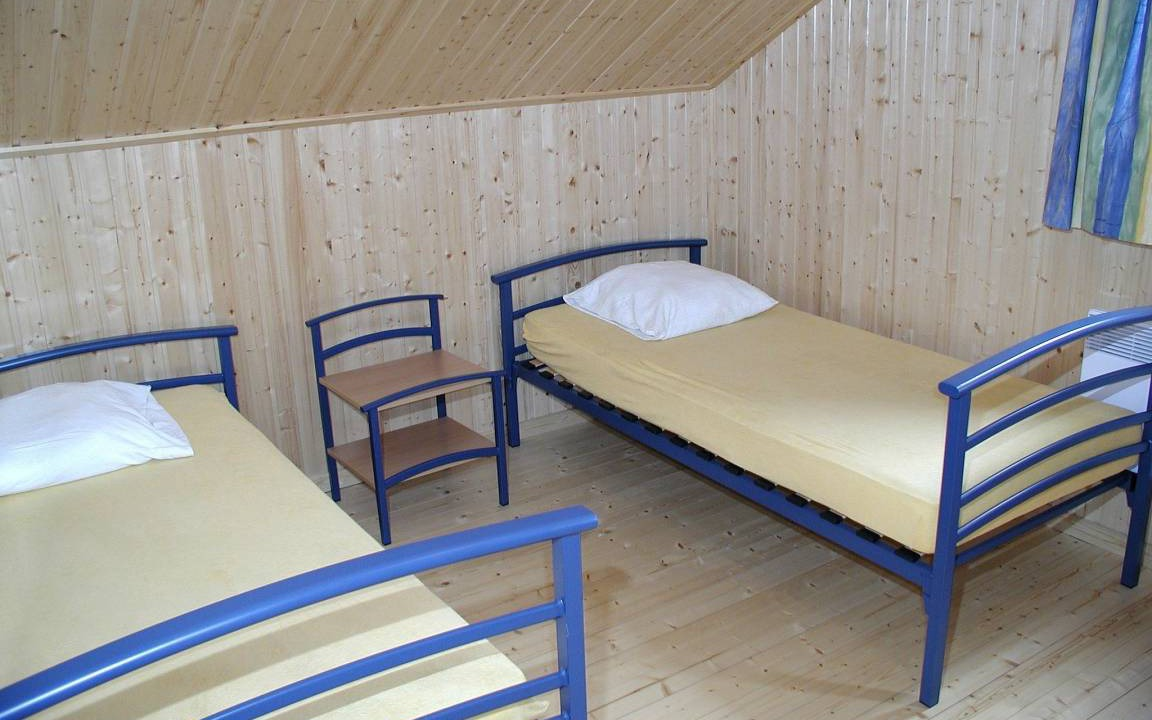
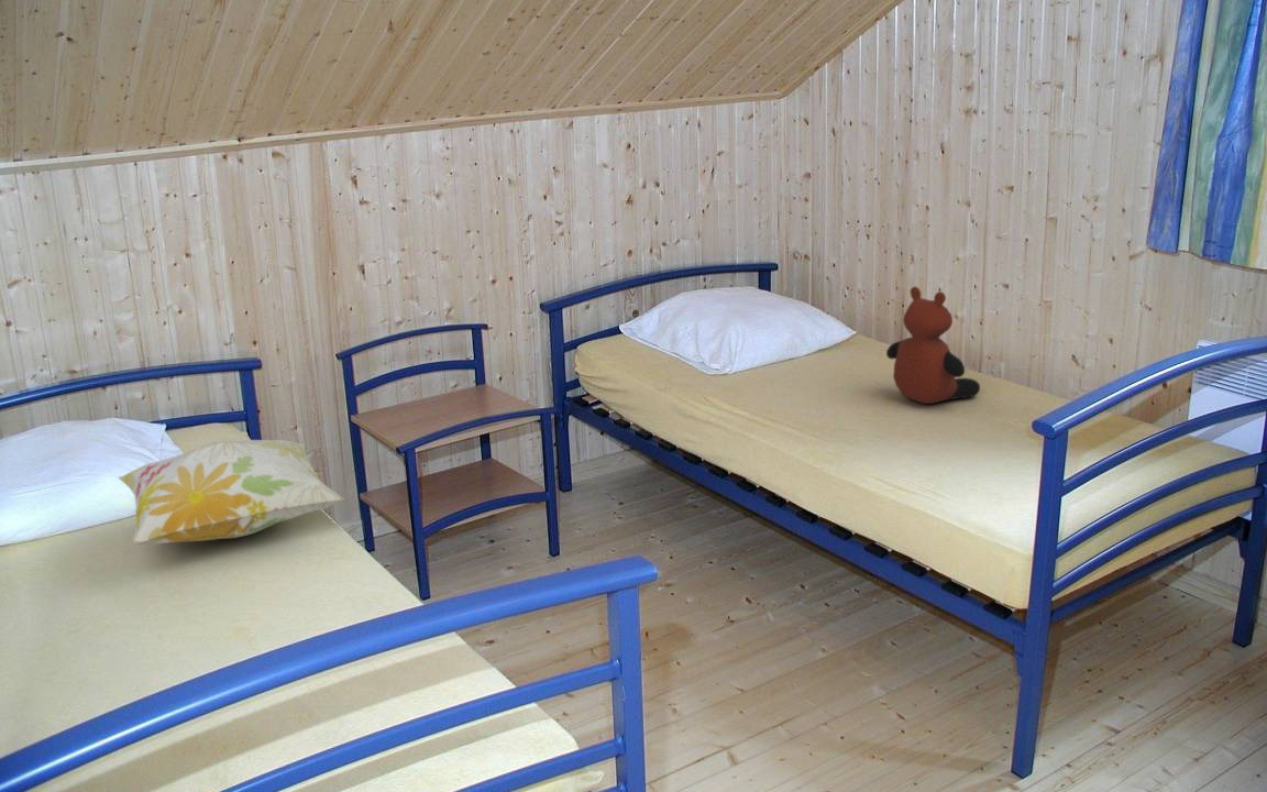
+ teddy bear [885,285,981,405]
+ decorative pillow [118,439,345,546]
